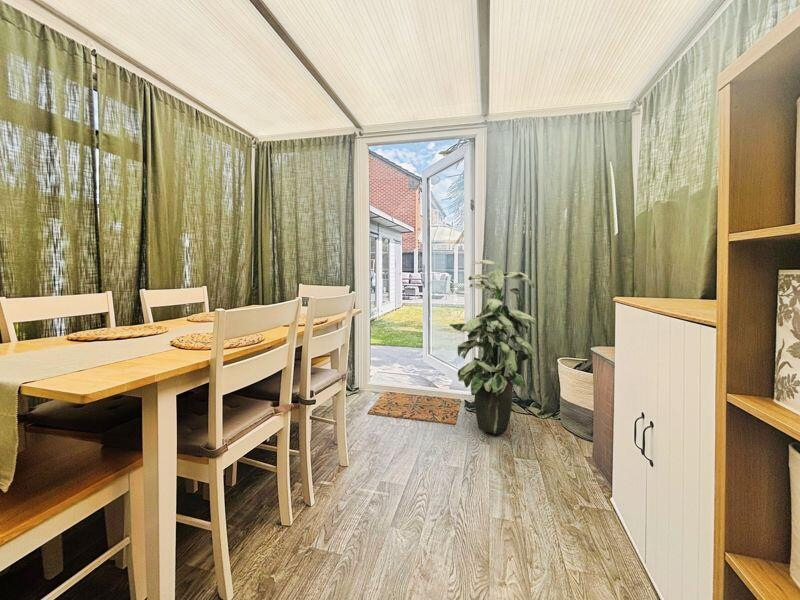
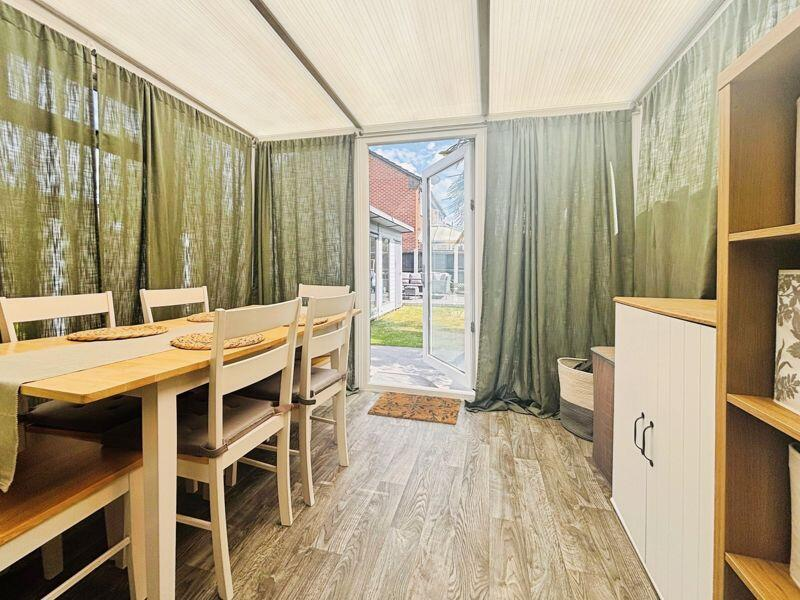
- indoor plant [448,259,537,435]
